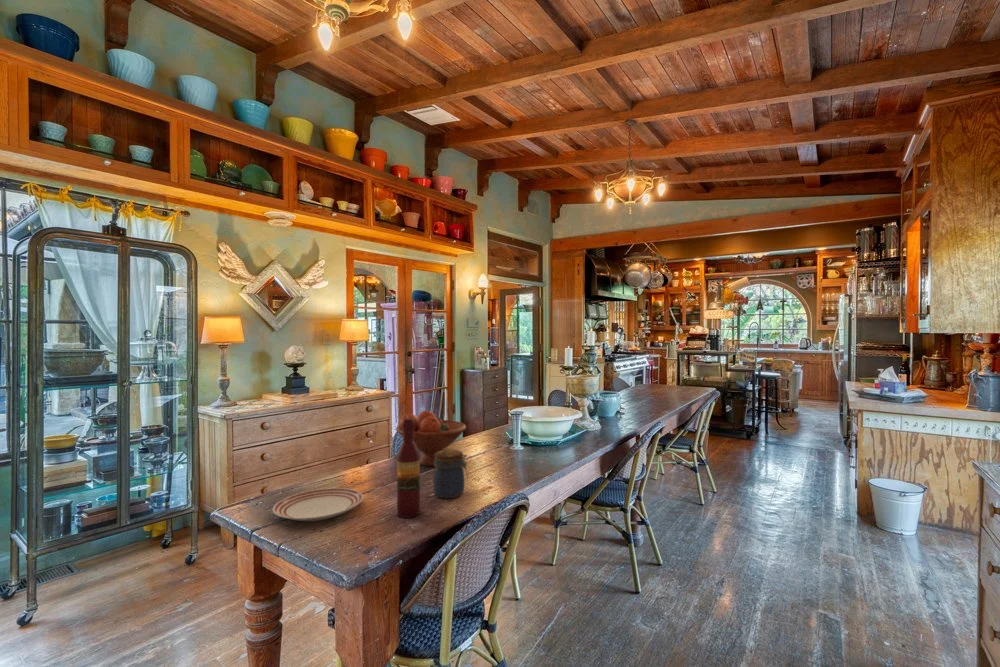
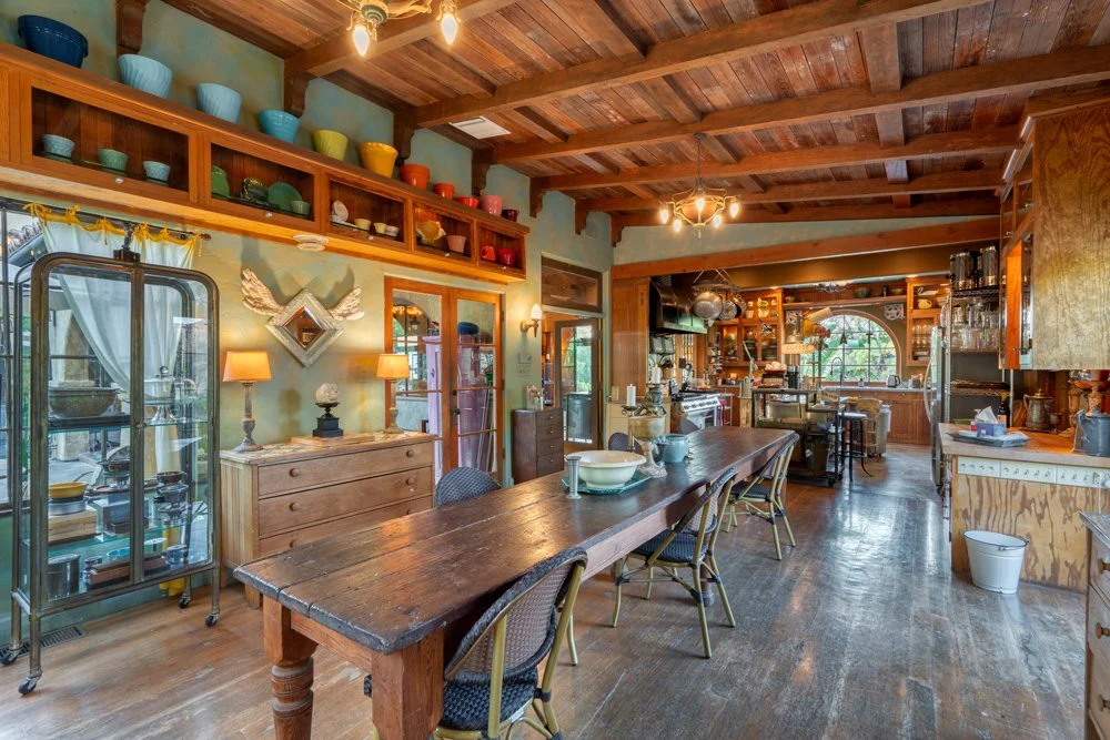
- dinner plate [272,487,365,522]
- wine bottle [396,418,421,519]
- fruit bowl [395,410,467,467]
- jar [432,449,469,499]
